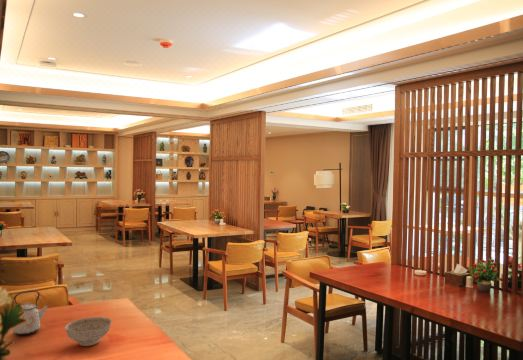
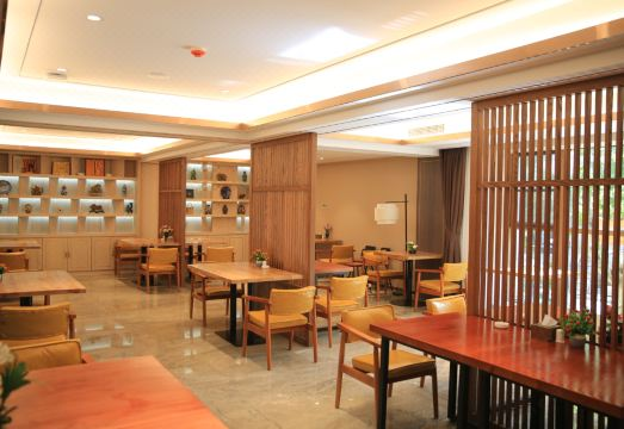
- kettle [12,289,50,336]
- decorative bowl [64,316,113,347]
